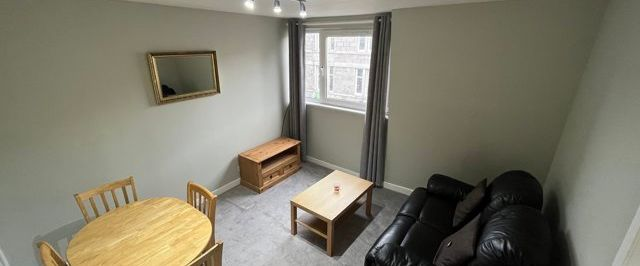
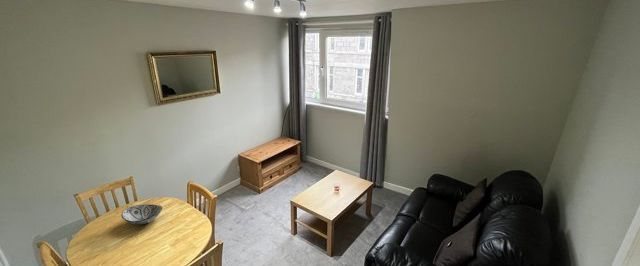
+ decorative bowl [120,203,163,225]
